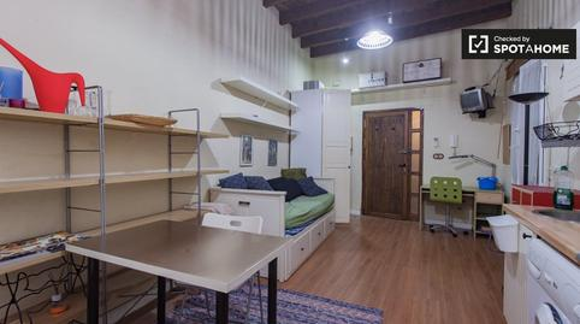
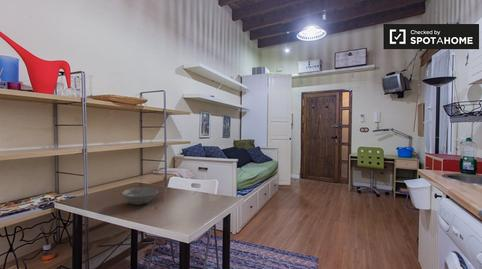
+ bowl [121,186,159,206]
